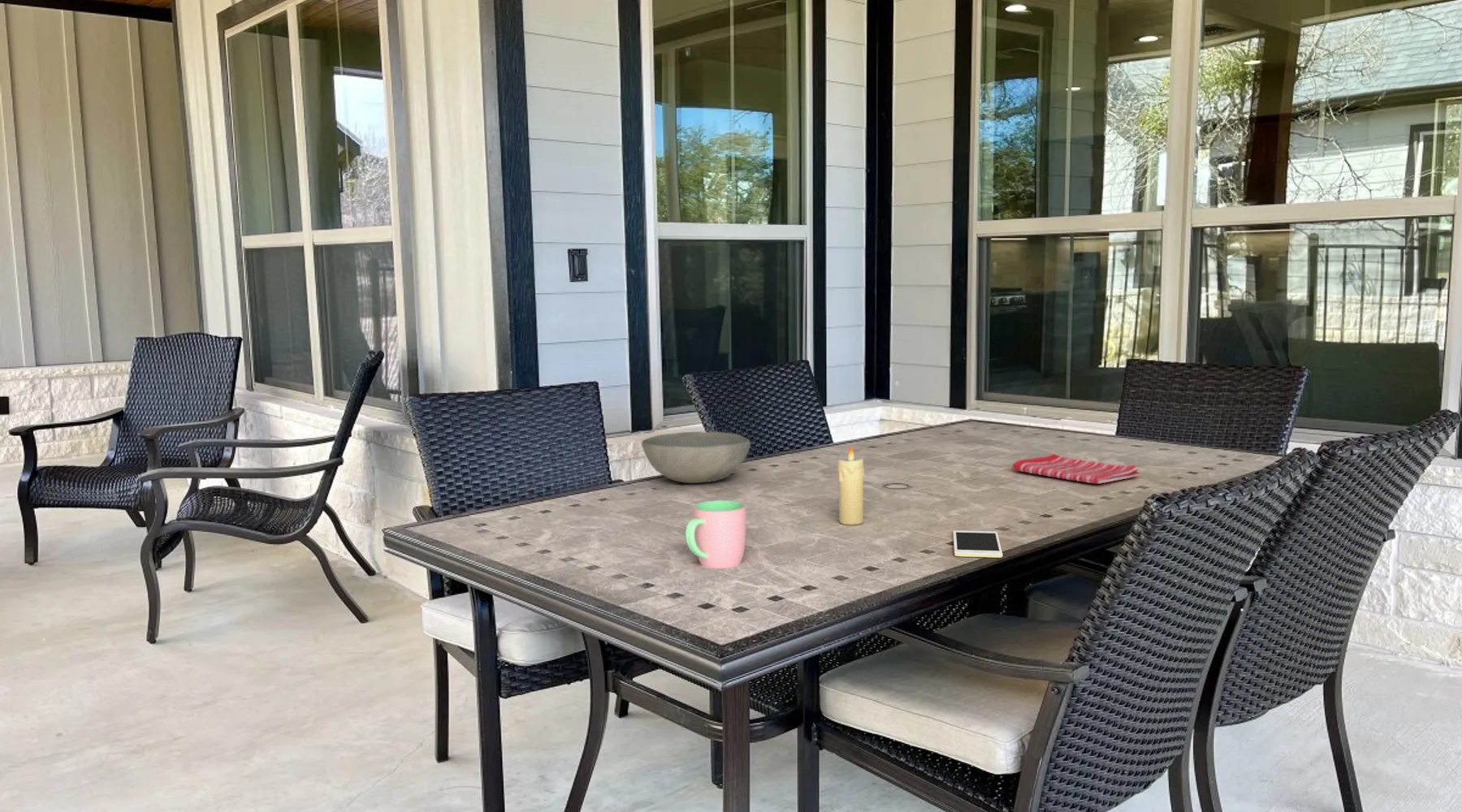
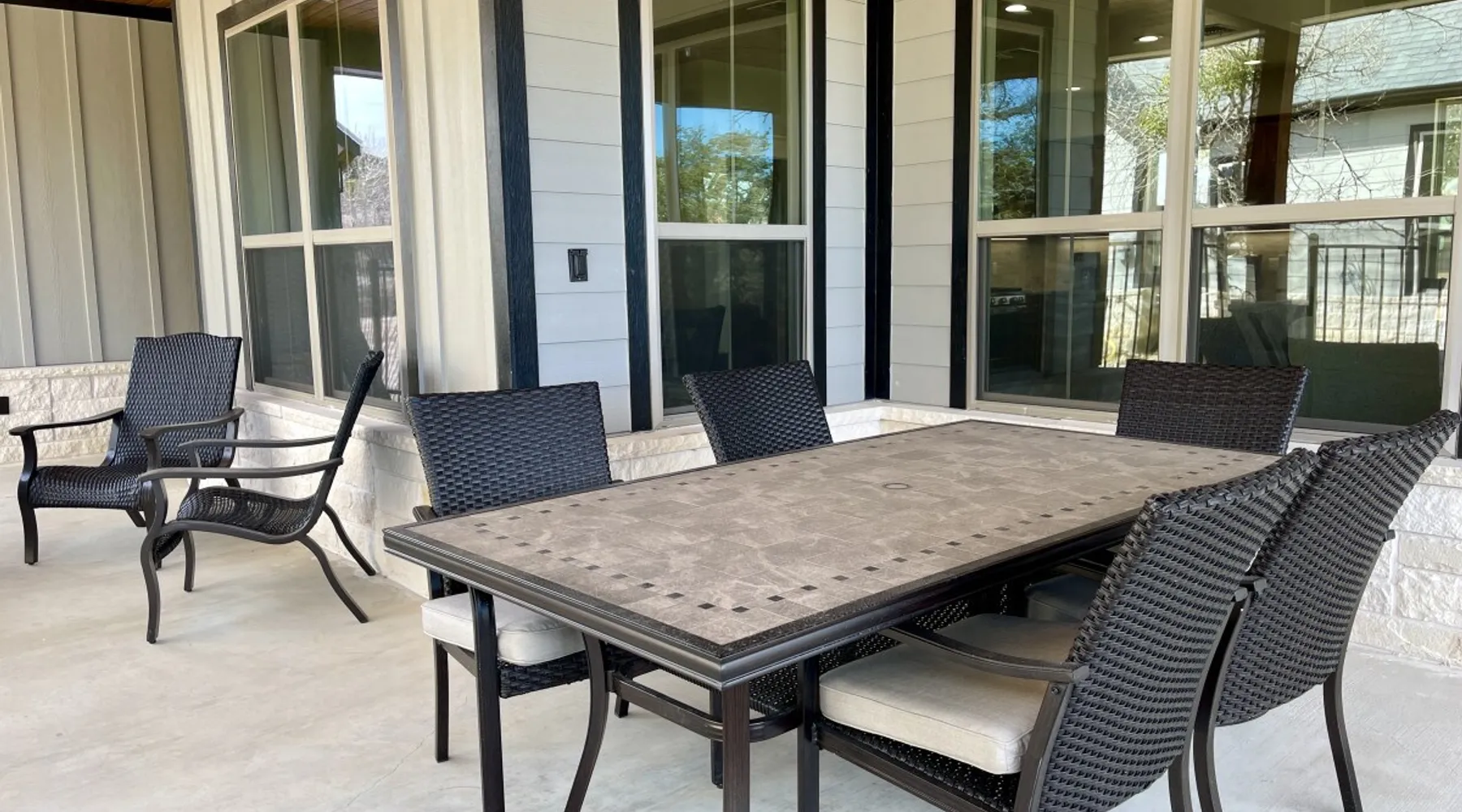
- dish towel [1011,453,1141,485]
- bowl [641,431,751,484]
- cell phone [952,529,1003,559]
- cup [685,499,747,569]
- candle [837,444,865,526]
